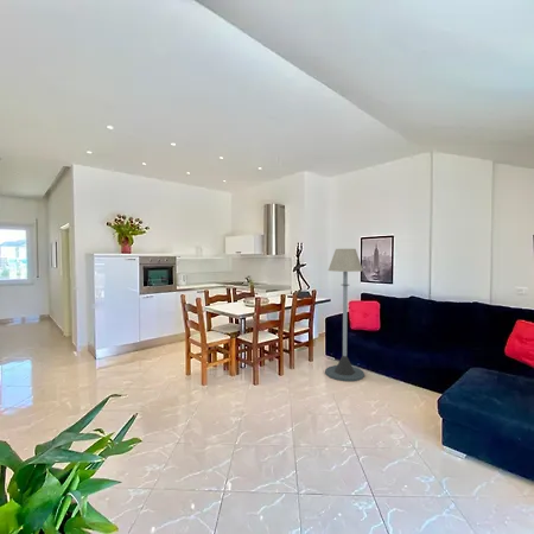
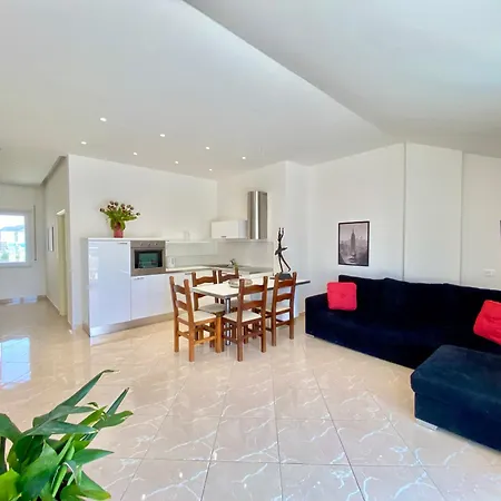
- floor lamp [324,248,365,382]
